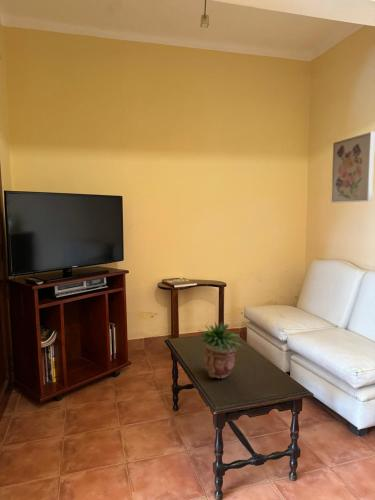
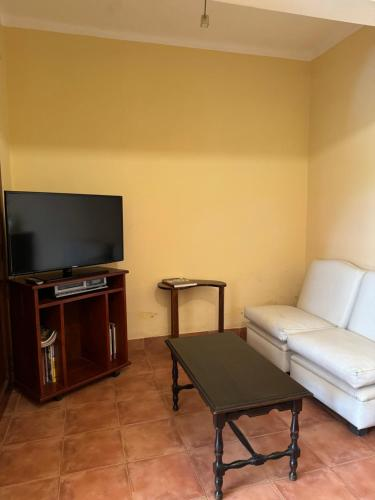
- wall art [330,131,375,204]
- potted plant [198,321,243,379]
